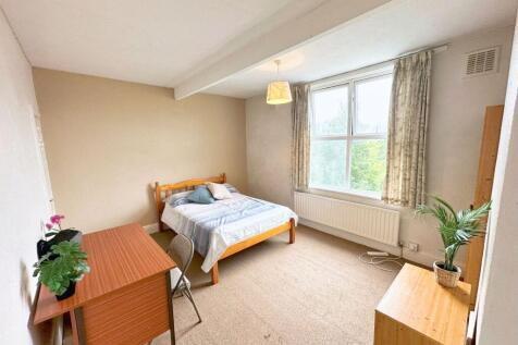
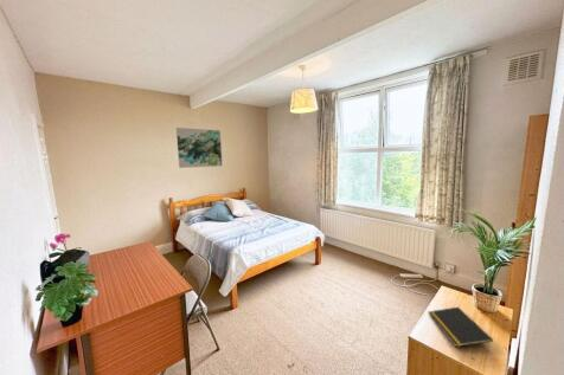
+ wall art [175,127,223,169]
+ notepad [427,306,494,348]
